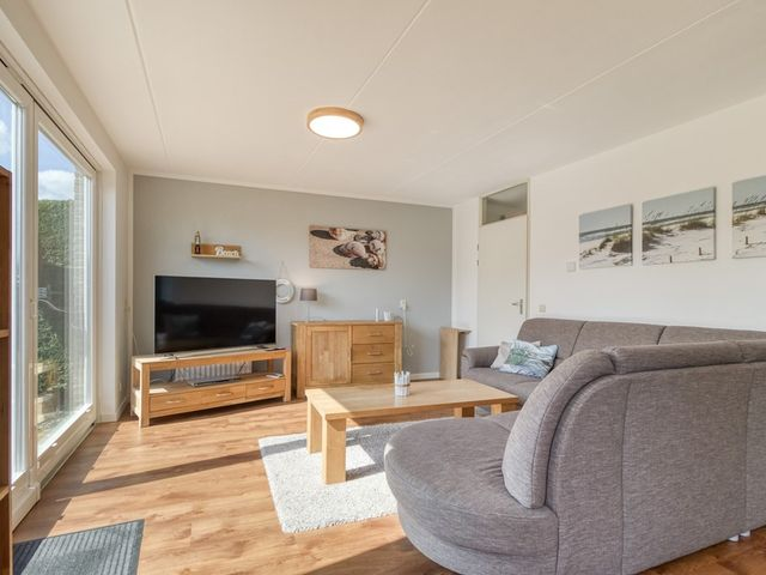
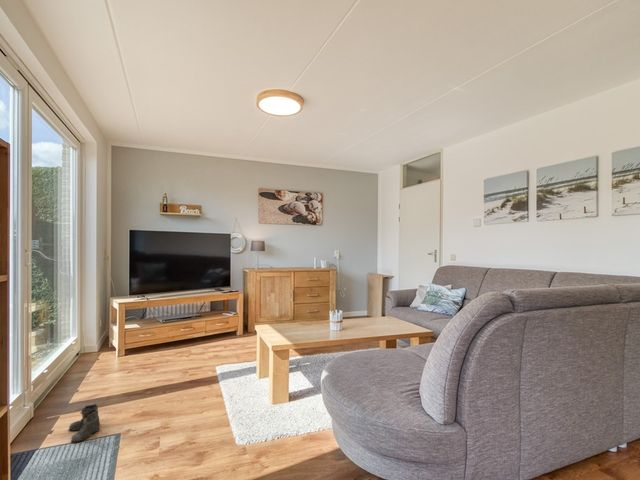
+ boots [68,403,101,444]
